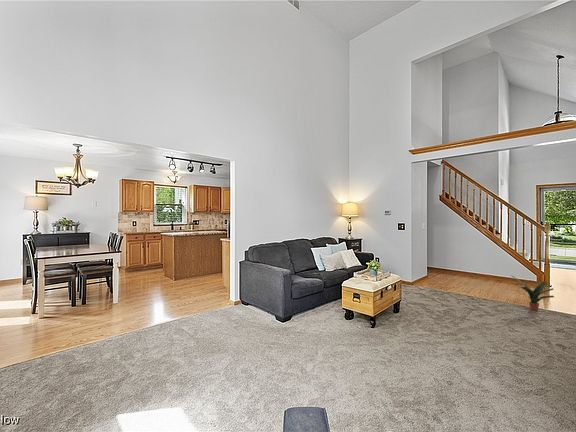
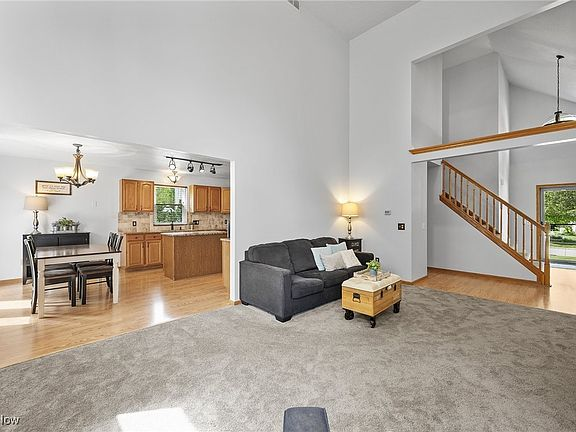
- potted plant [511,275,555,312]
